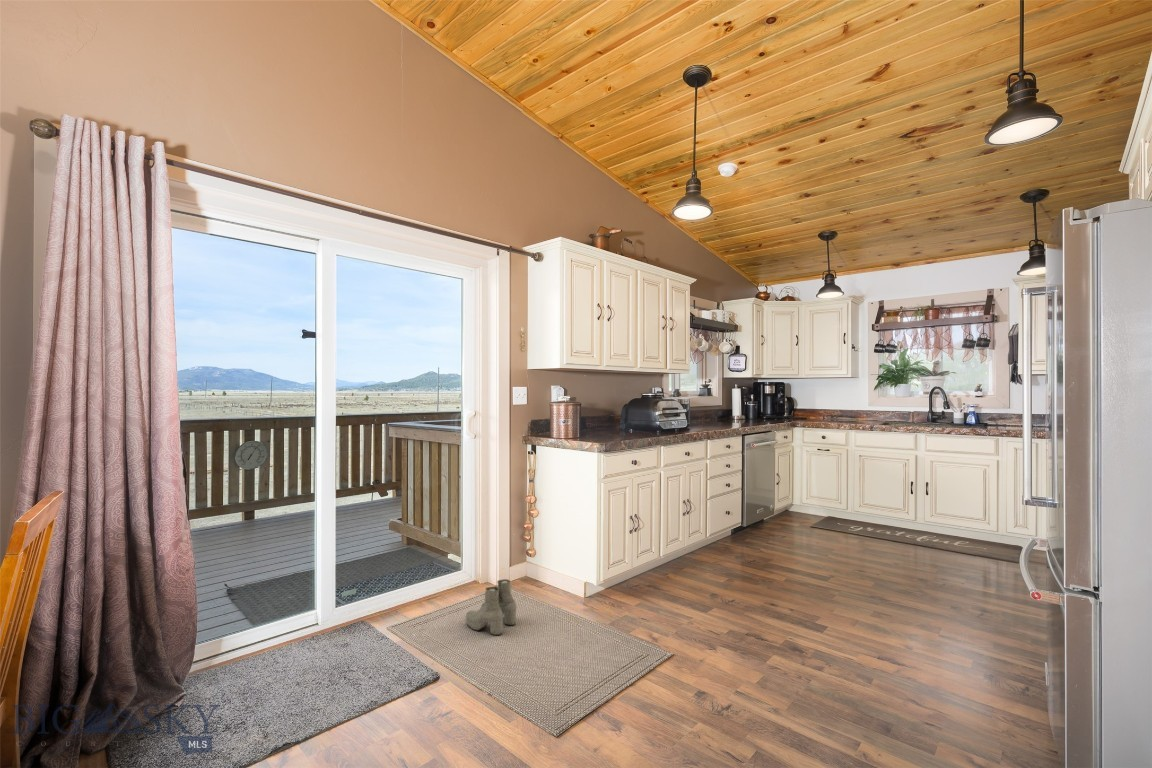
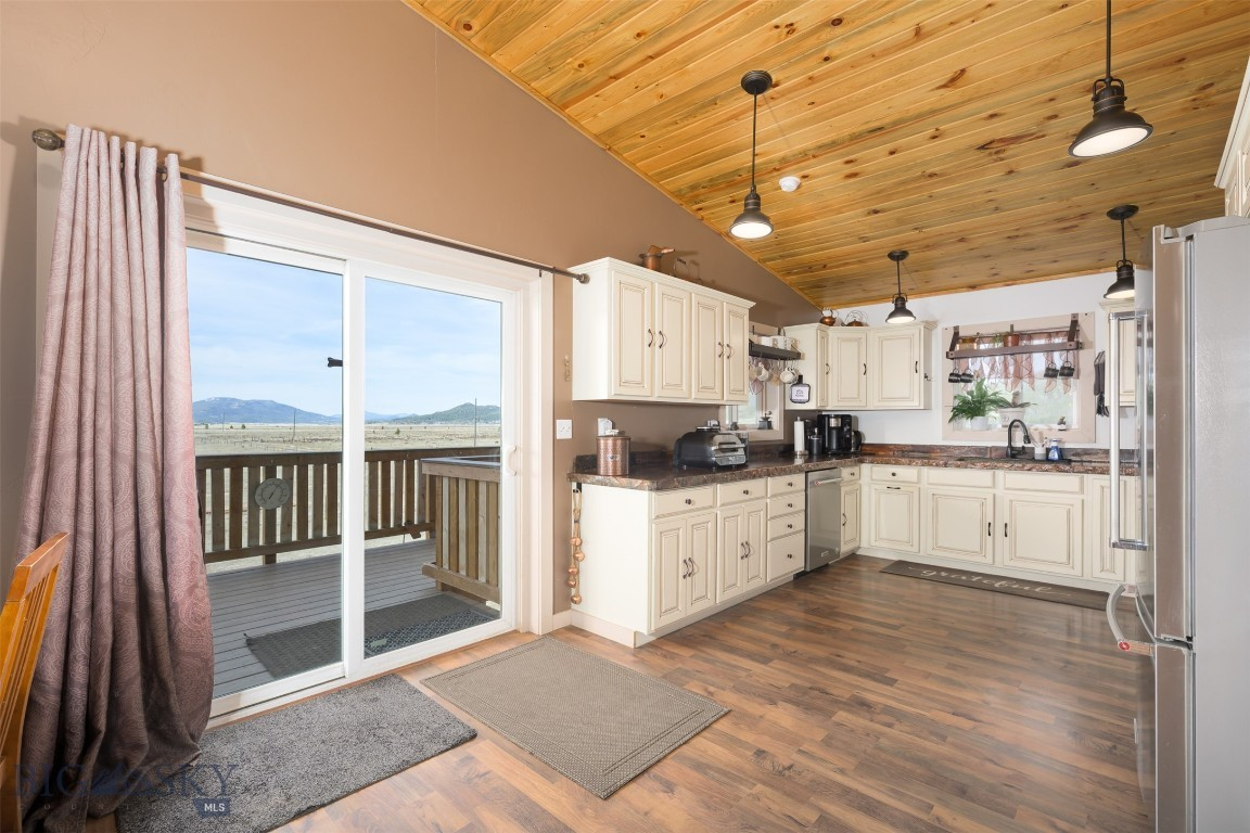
- boots [465,578,518,636]
